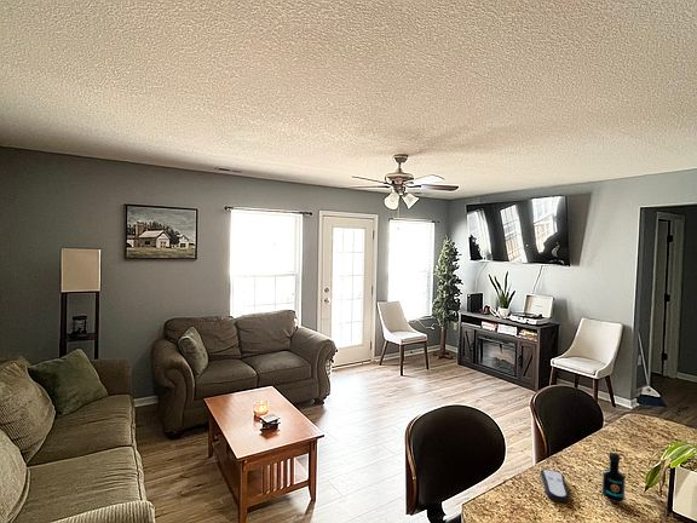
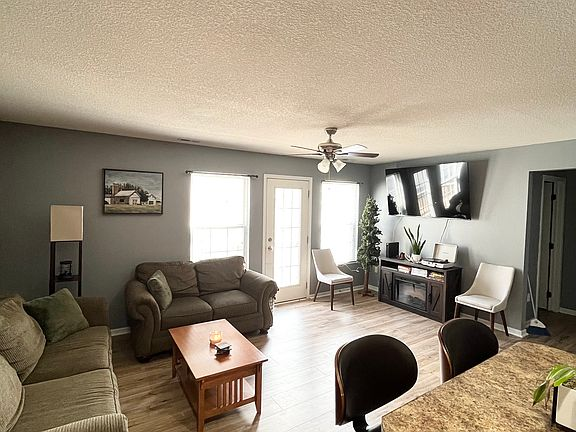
- bottle [601,452,627,504]
- remote control [540,469,571,504]
